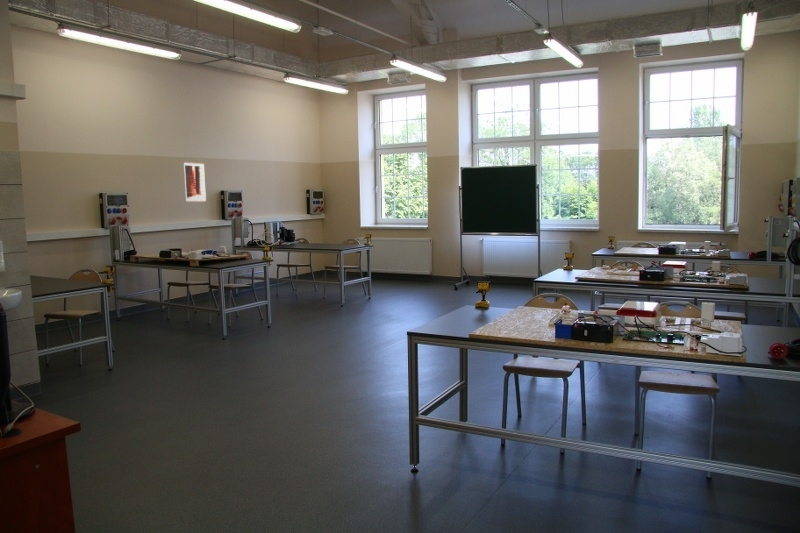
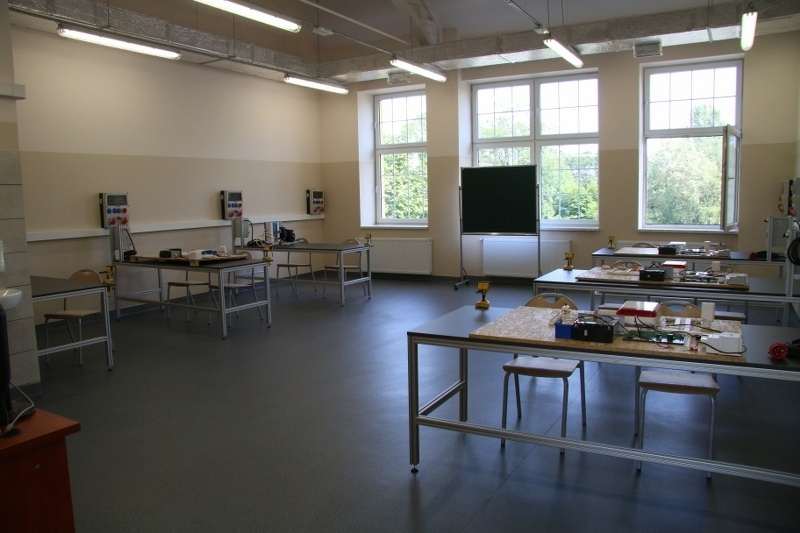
- wall art [183,161,207,203]
